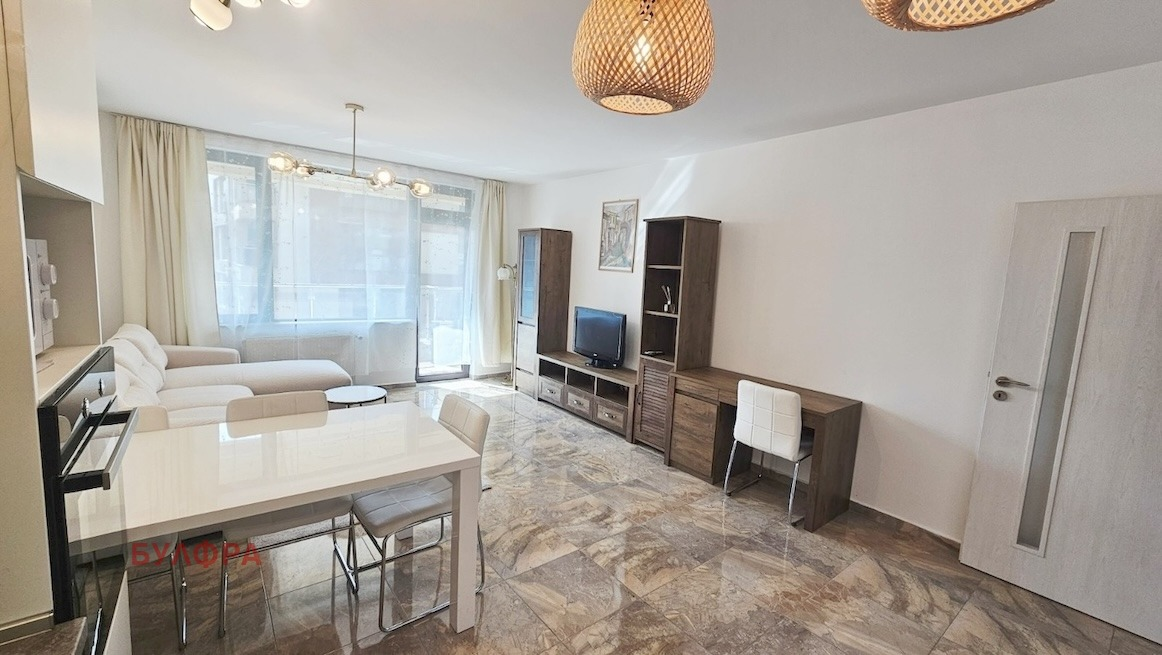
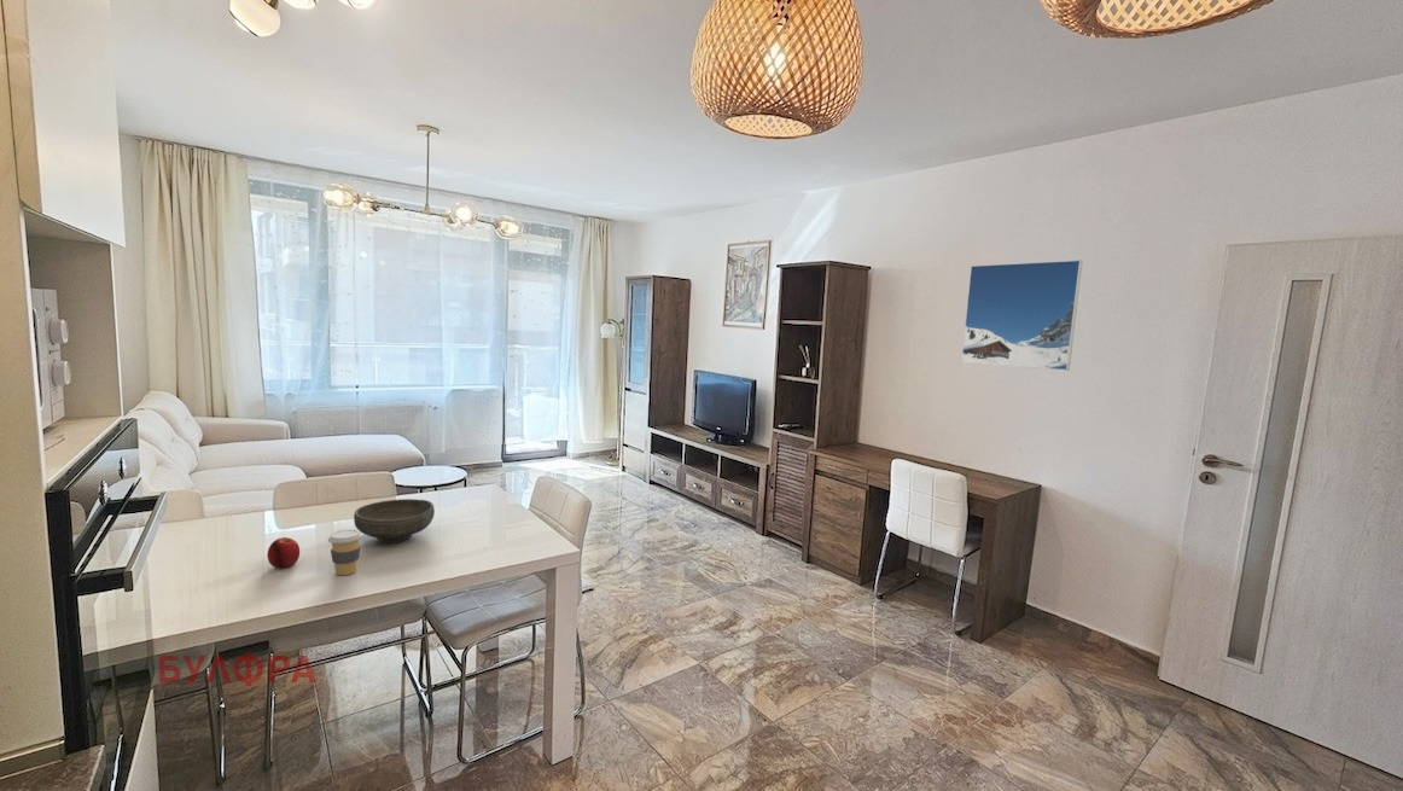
+ bowl [353,498,436,543]
+ coffee cup [327,529,363,576]
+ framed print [960,258,1084,372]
+ fruit [266,536,301,569]
